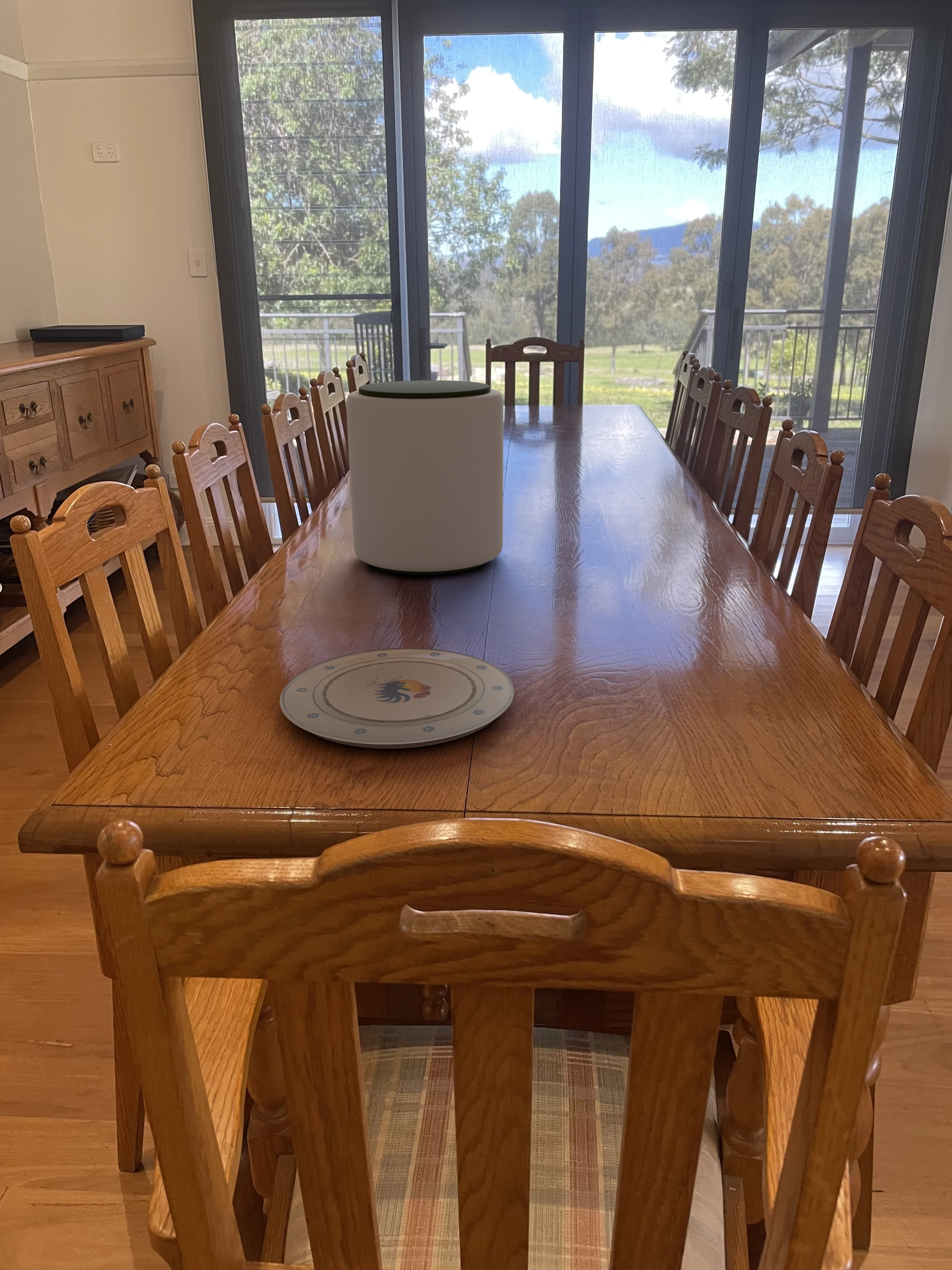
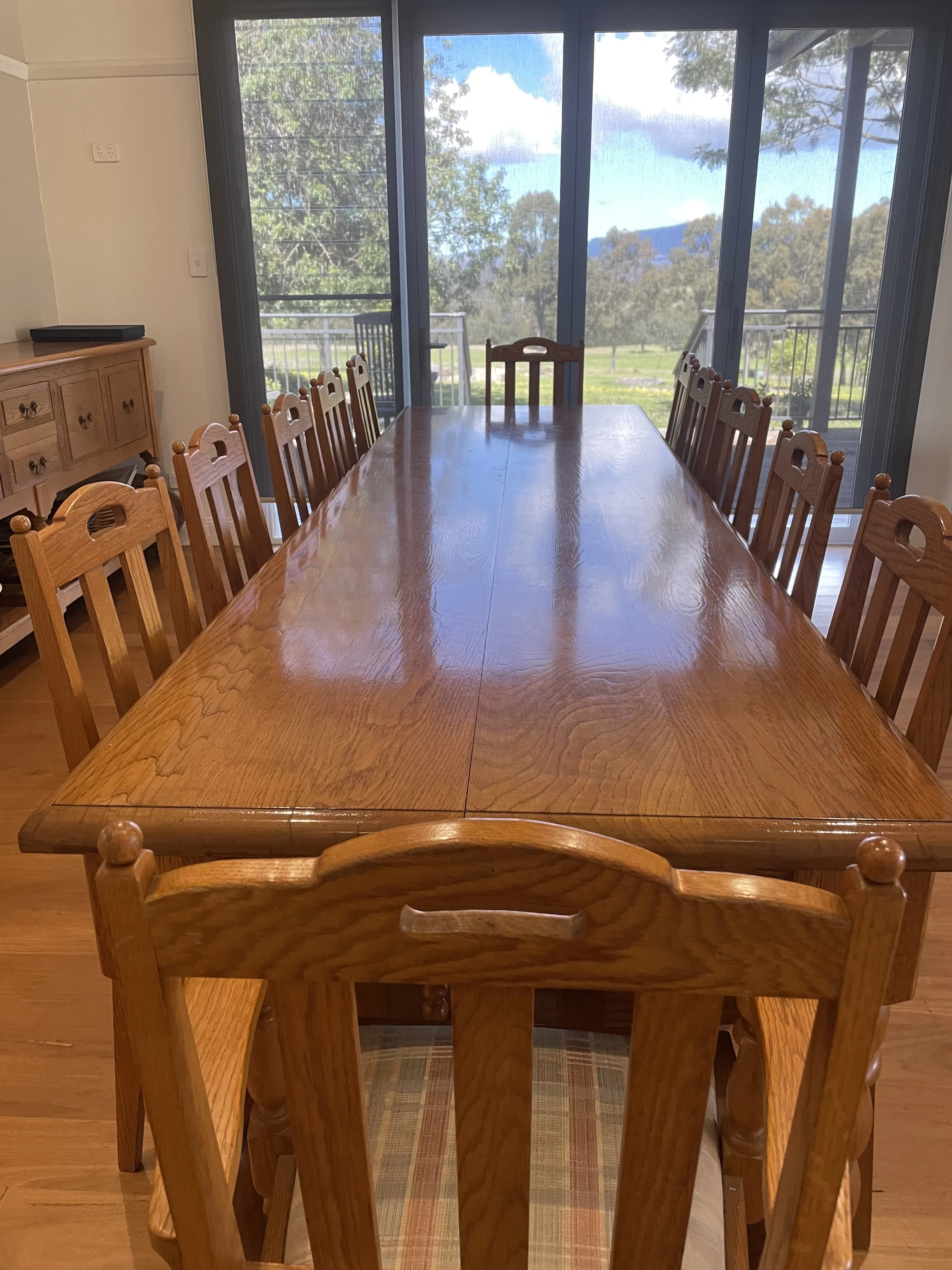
- plate [279,648,514,749]
- plant pot [346,380,504,575]
